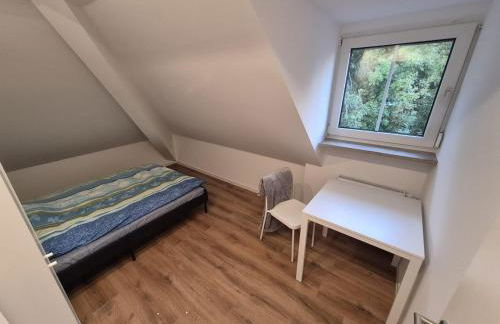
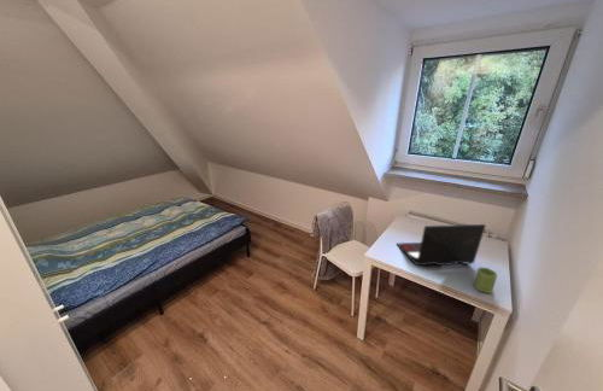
+ laptop [396,223,487,267]
+ mug [473,267,498,294]
